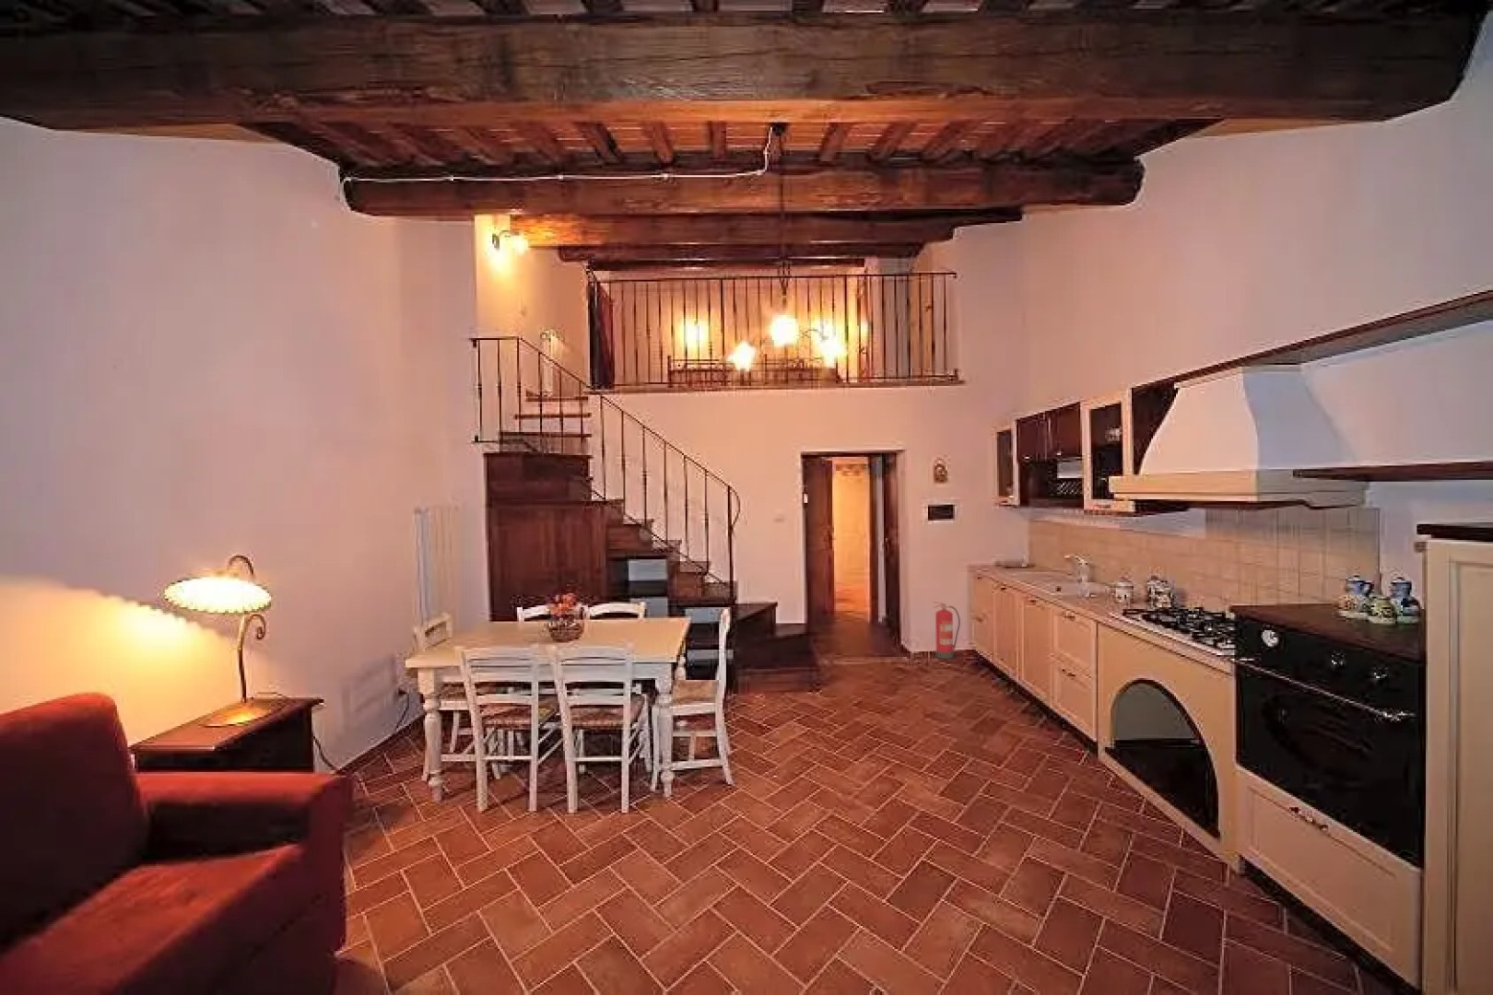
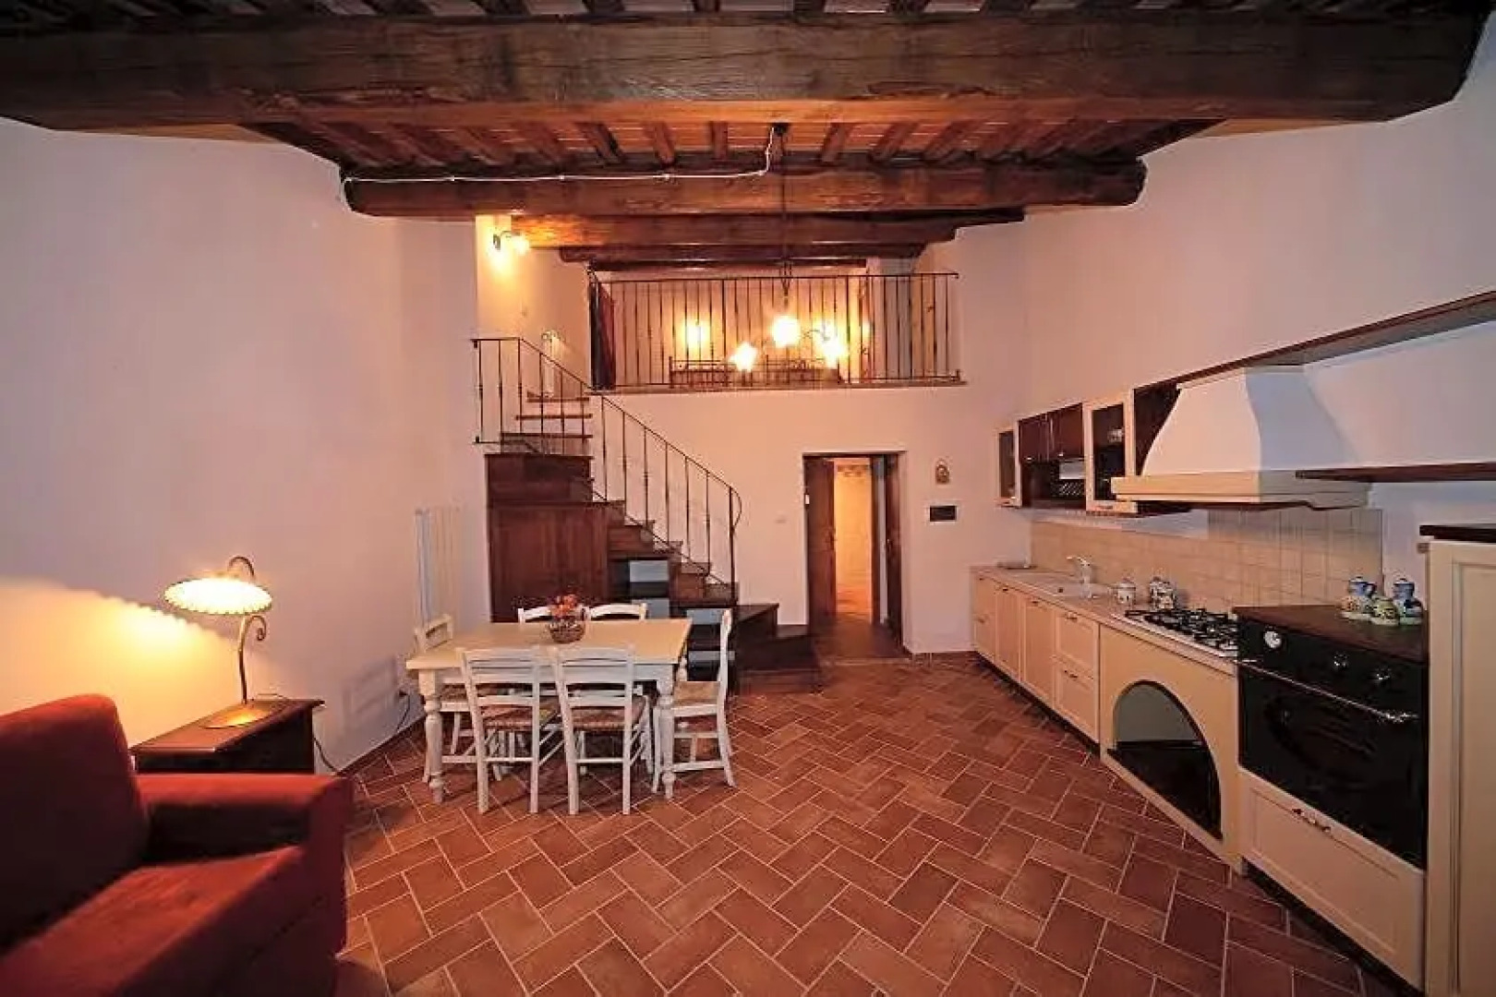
- fire extinguisher [932,601,961,660]
